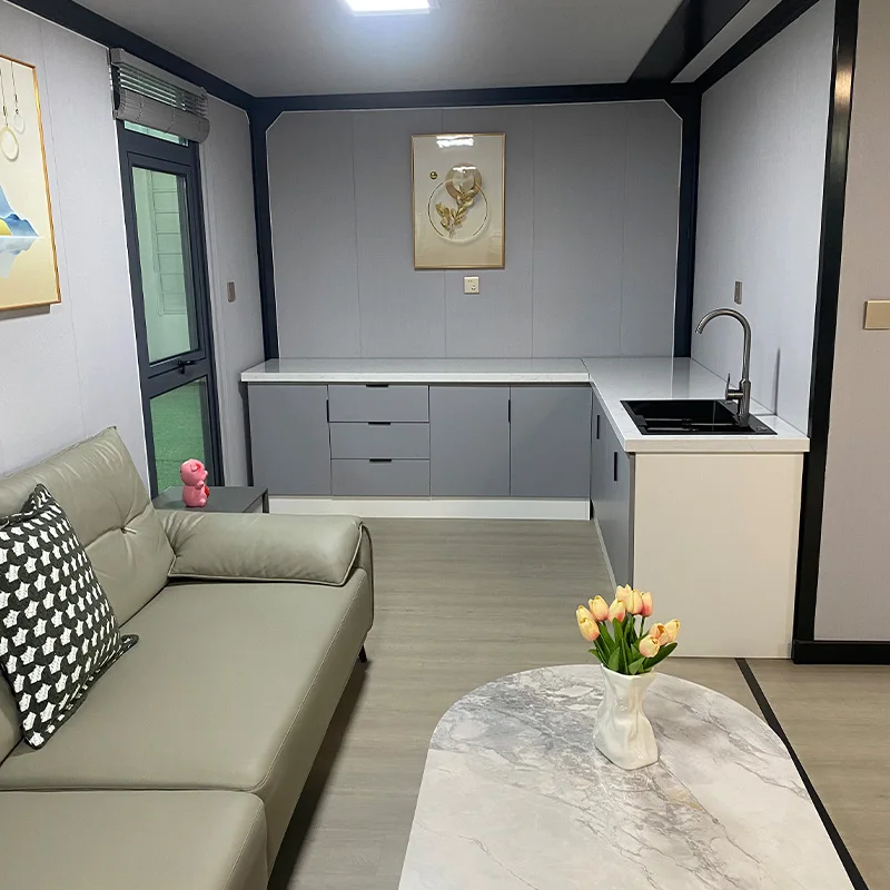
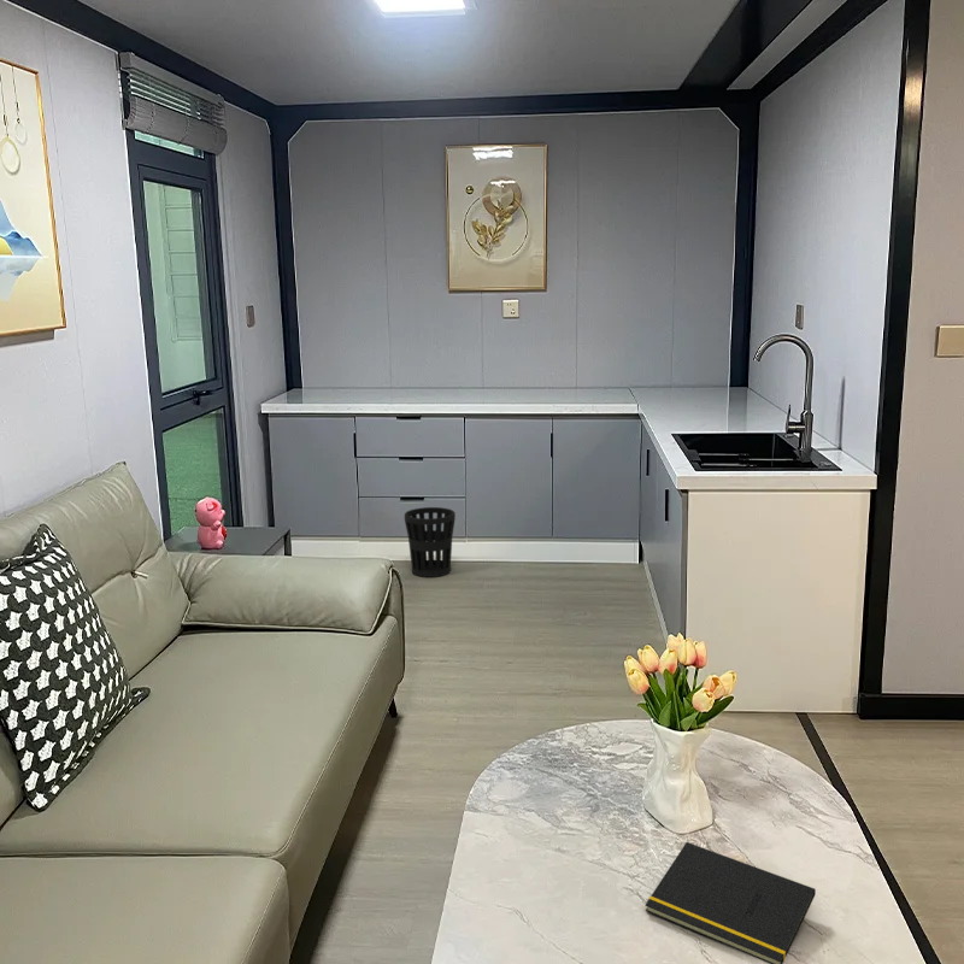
+ wastebasket [404,506,457,578]
+ notepad [645,841,817,964]
